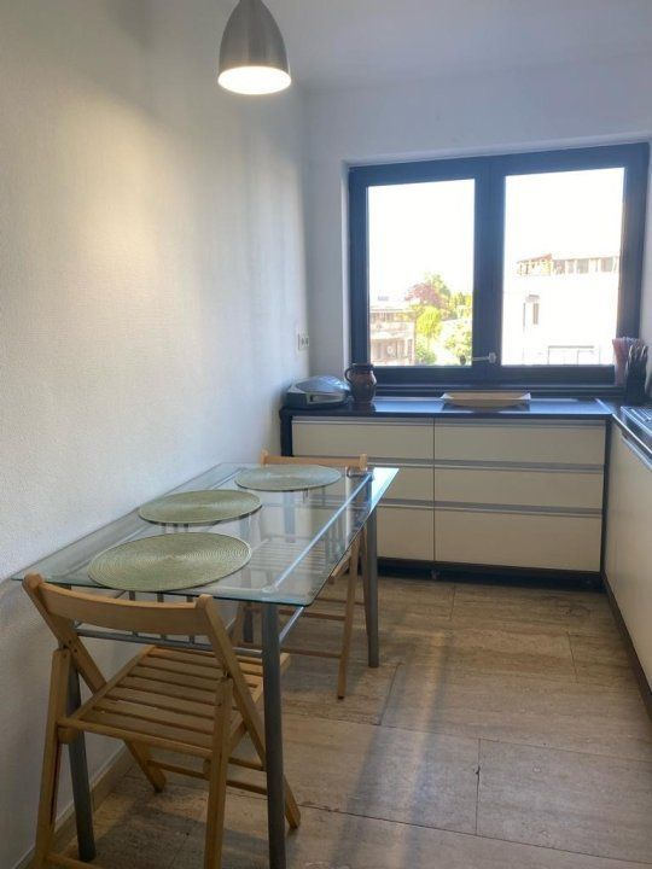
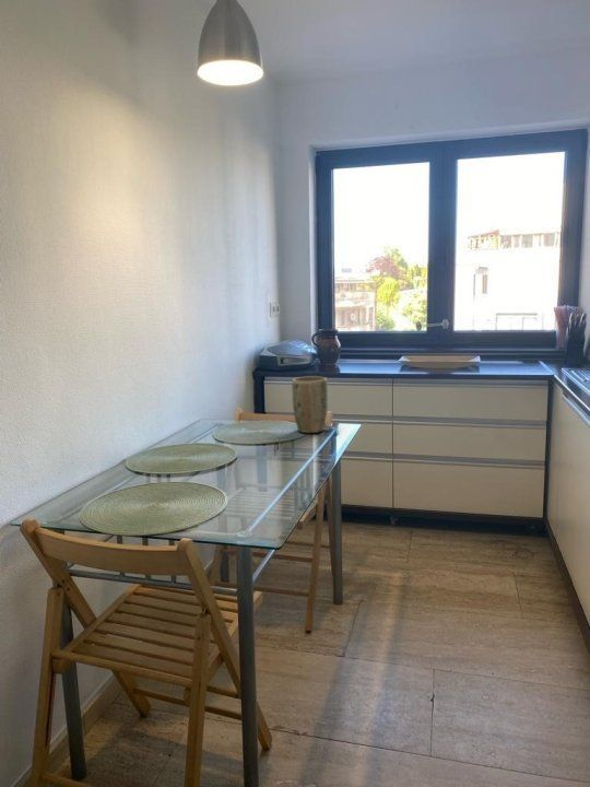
+ plant pot [291,375,329,434]
